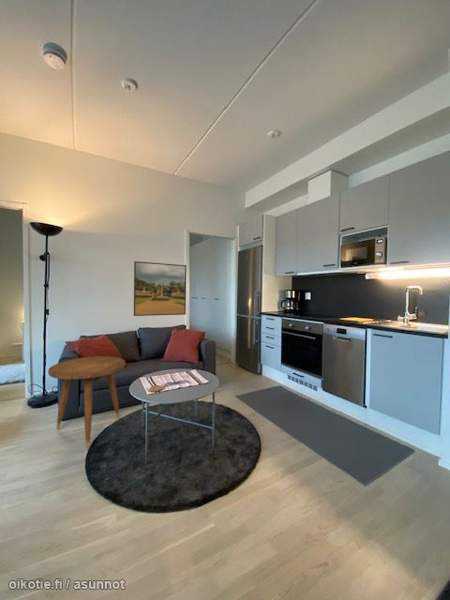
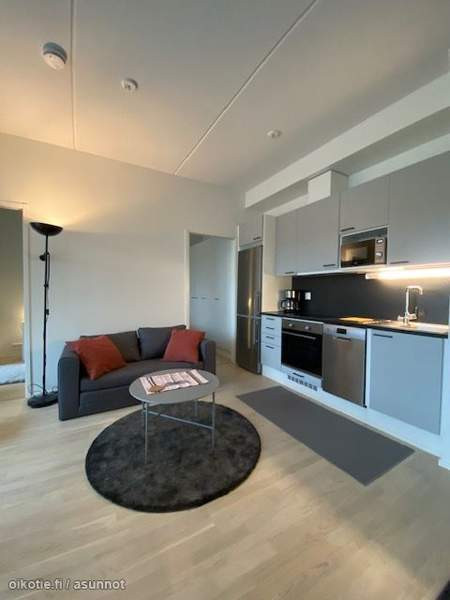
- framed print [133,260,187,317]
- side table [47,355,126,451]
